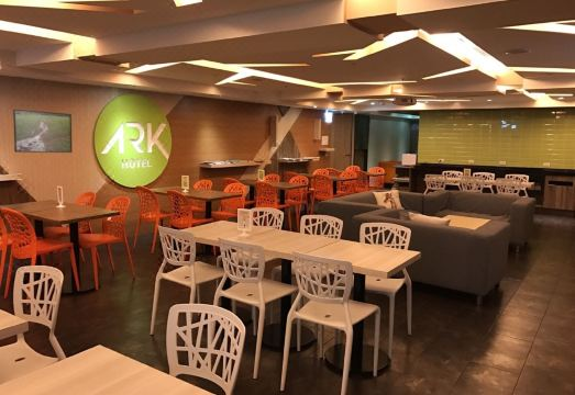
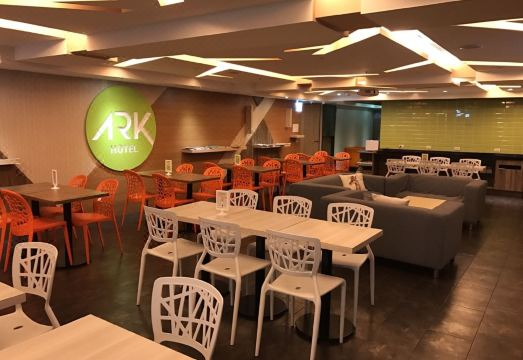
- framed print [12,109,73,154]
